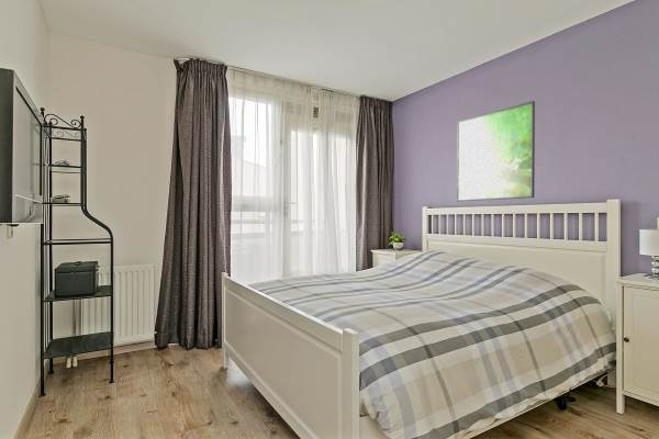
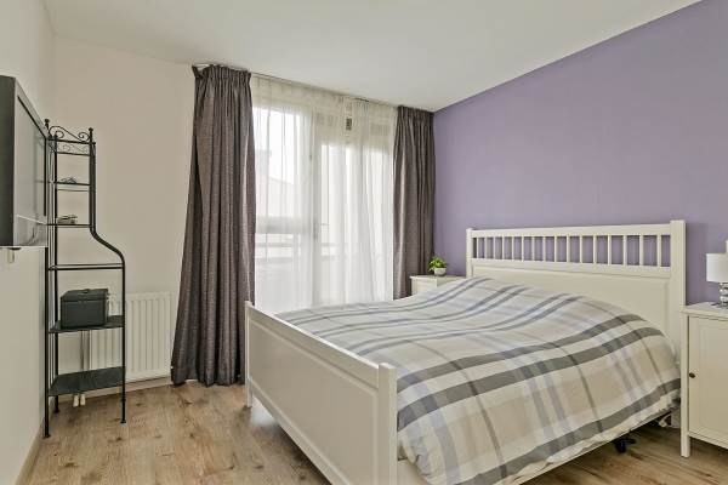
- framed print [456,100,536,202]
